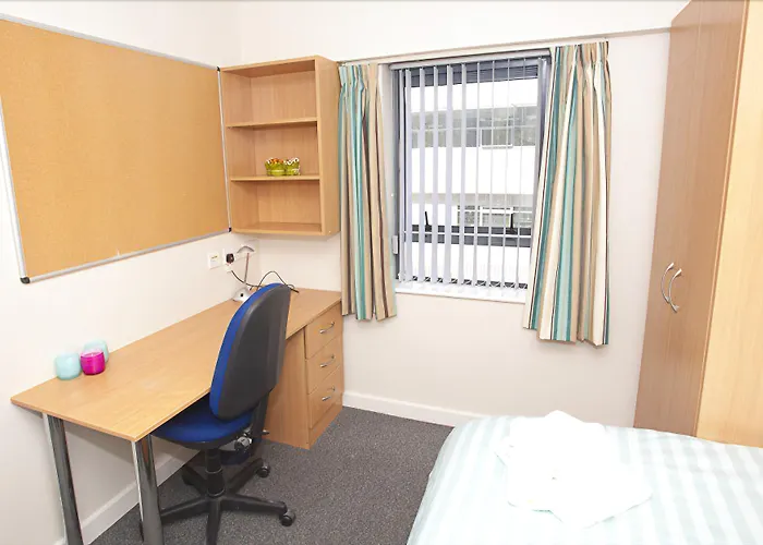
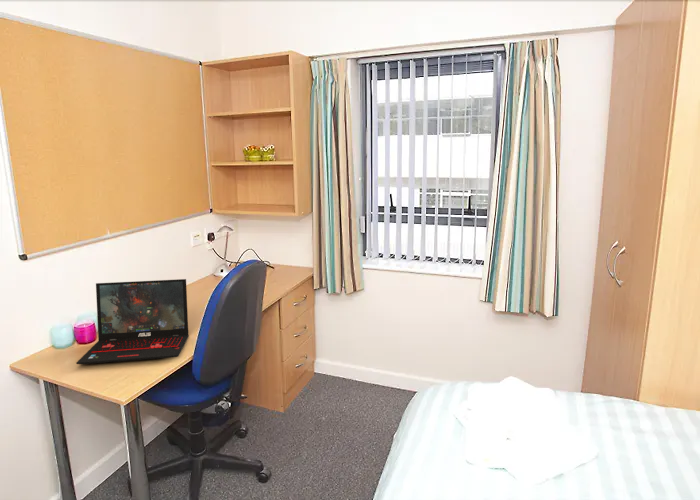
+ laptop [75,278,190,365]
